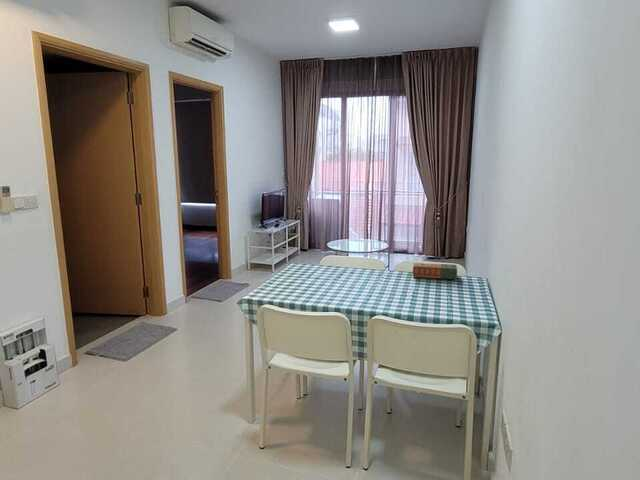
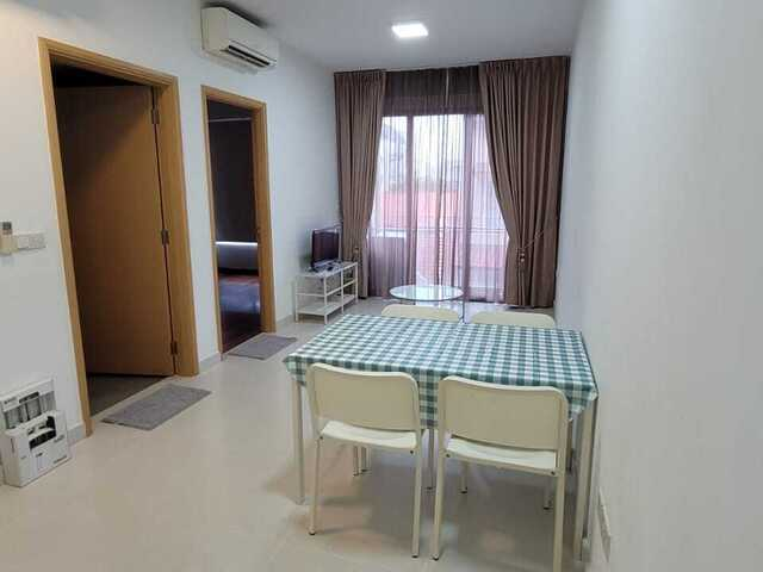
- book [412,262,458,280]
